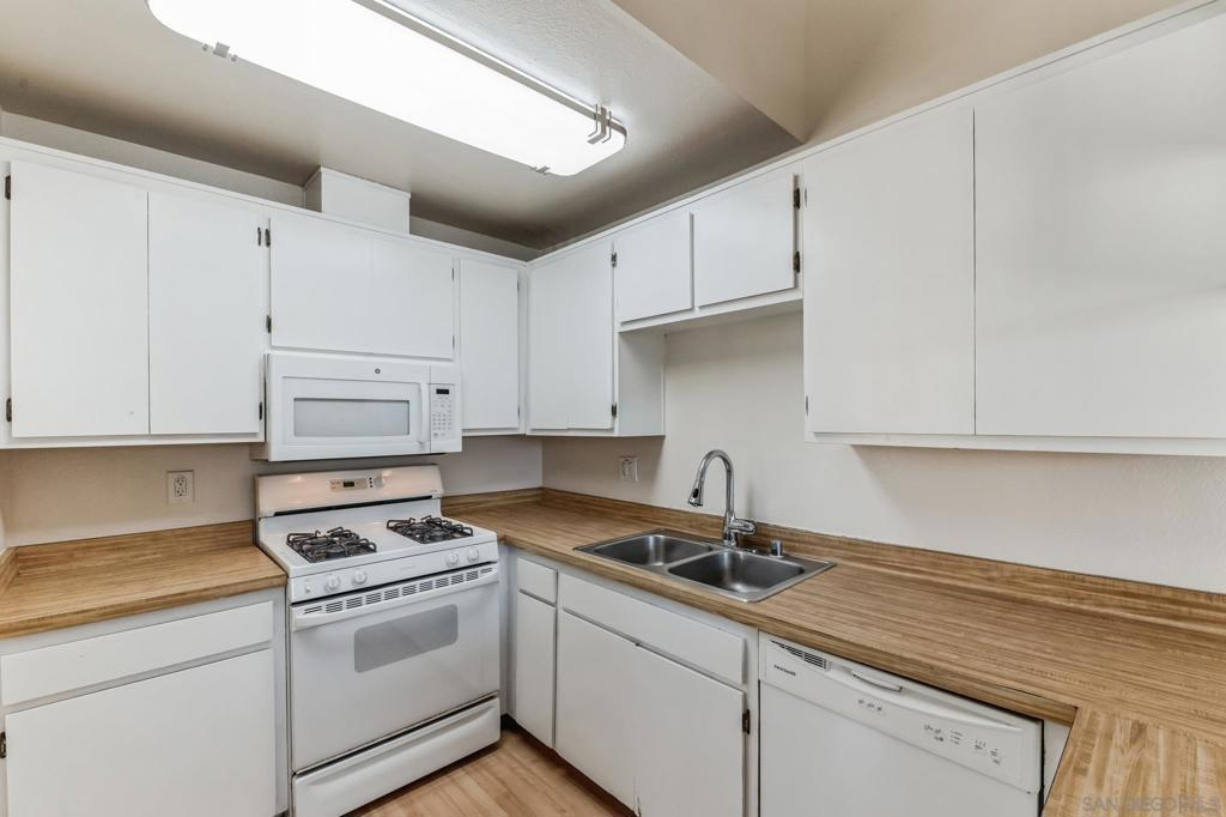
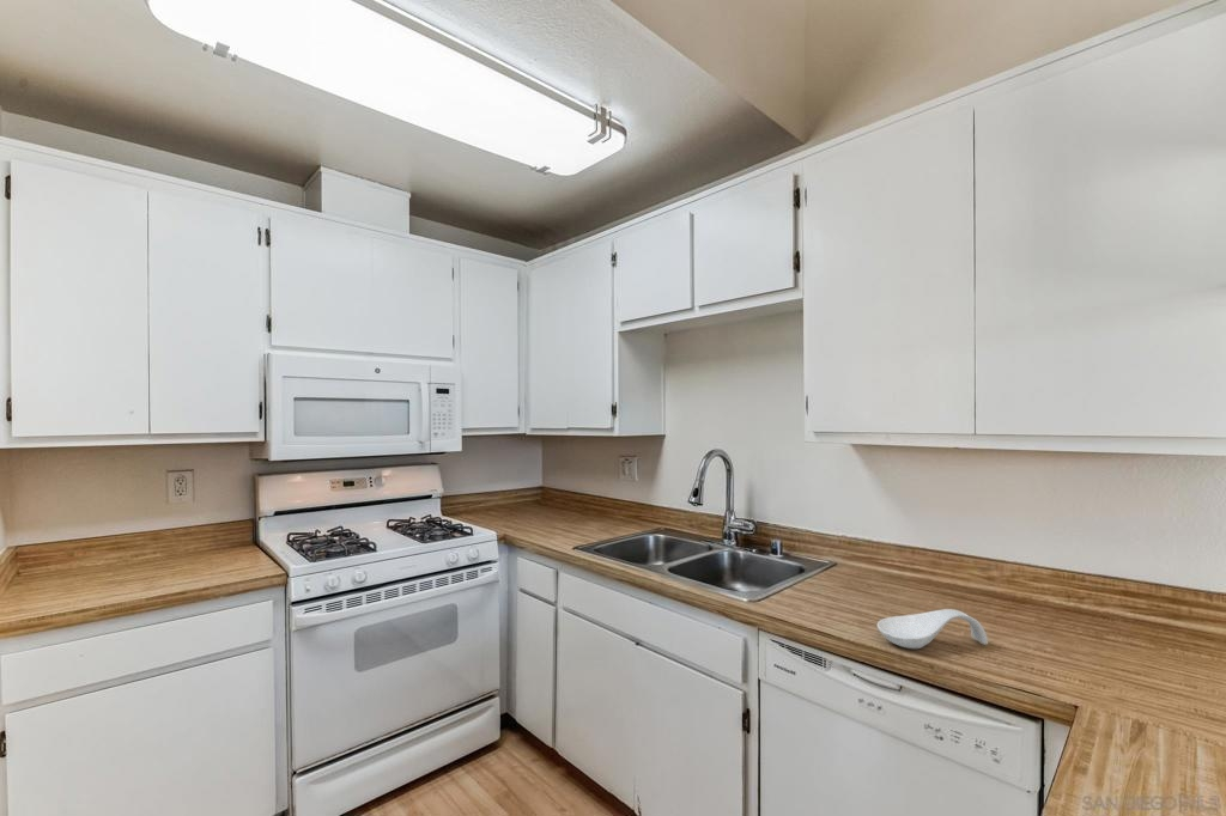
+ spoon rest [876,608,989,650]
